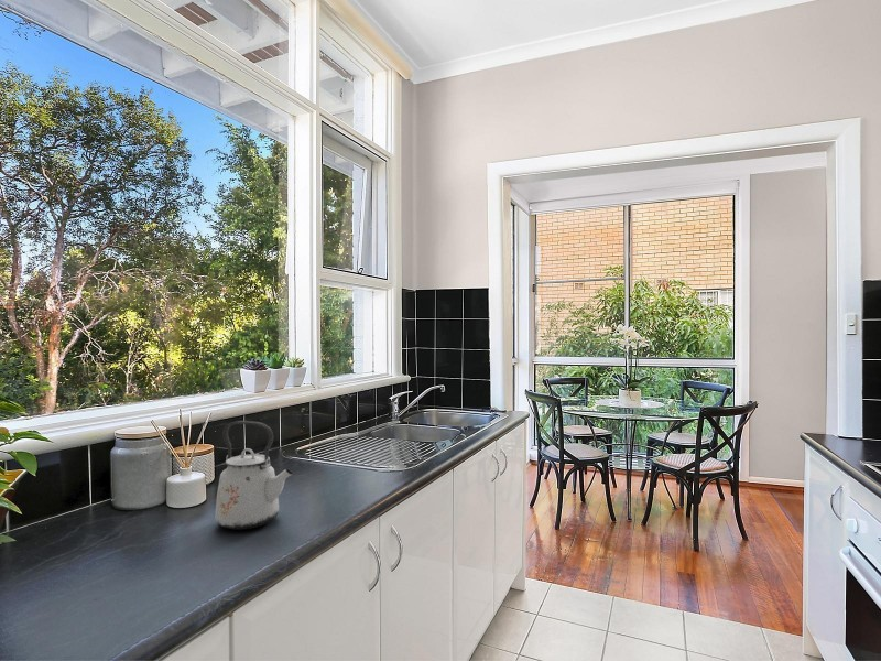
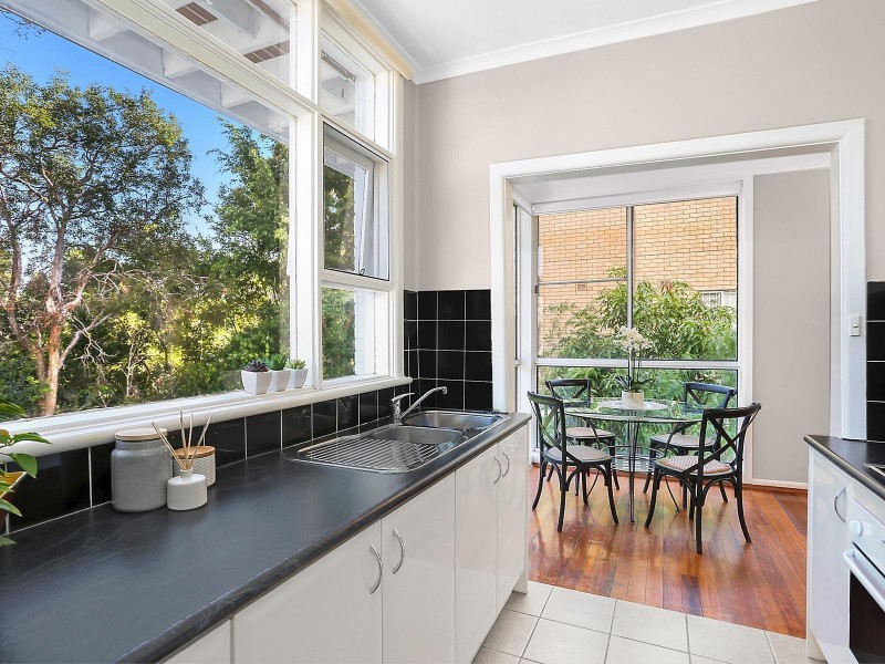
- kettle [214,420,294,531]
